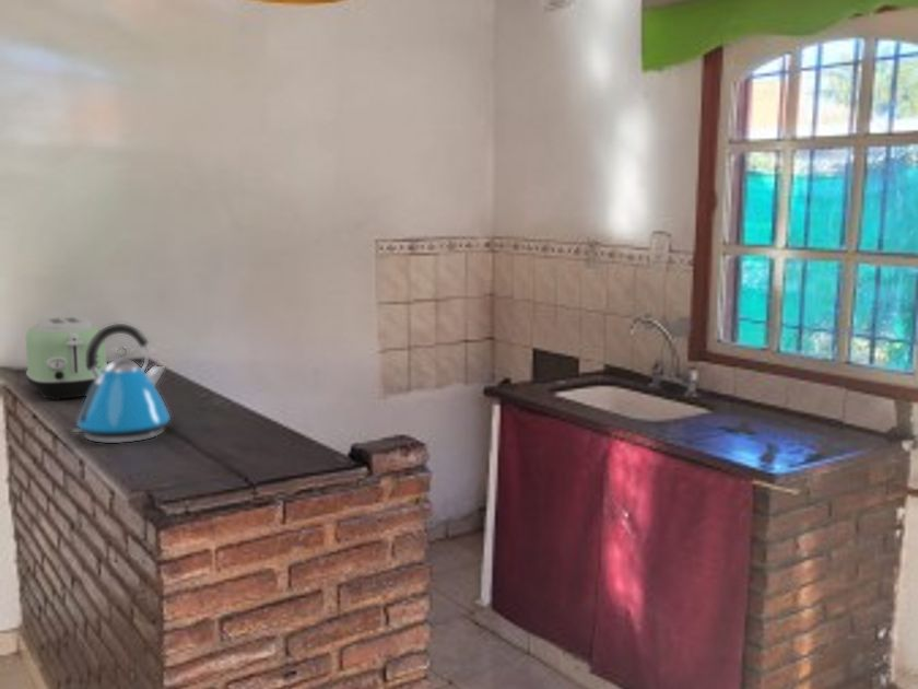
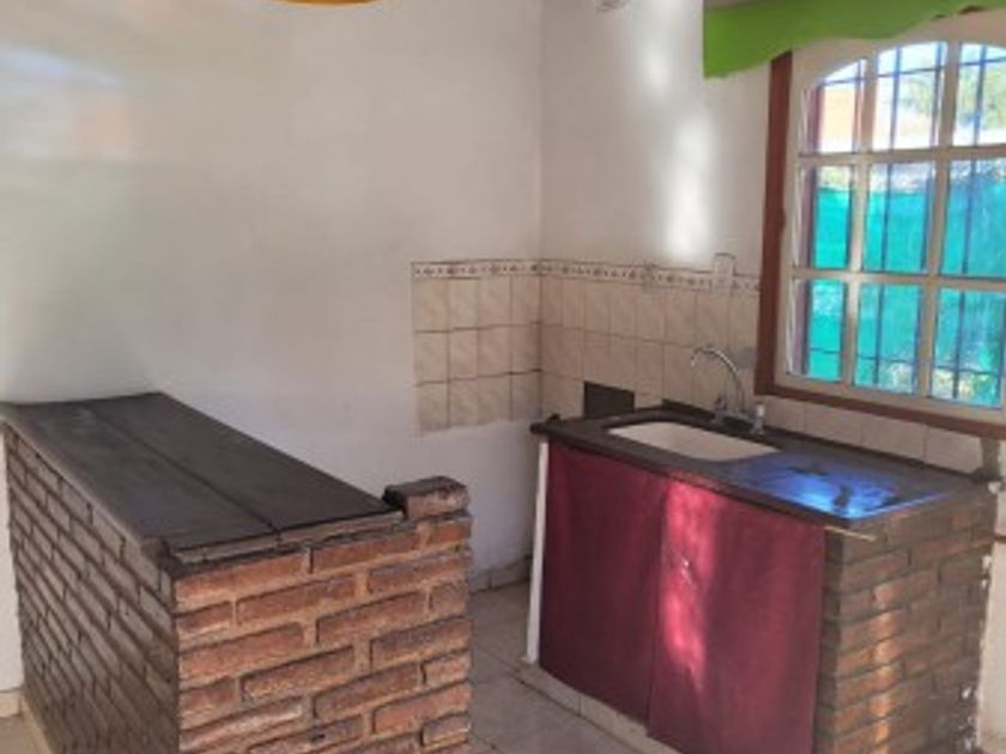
- toaster [25,316,108,401]
- kettle [71,323,172,444]
